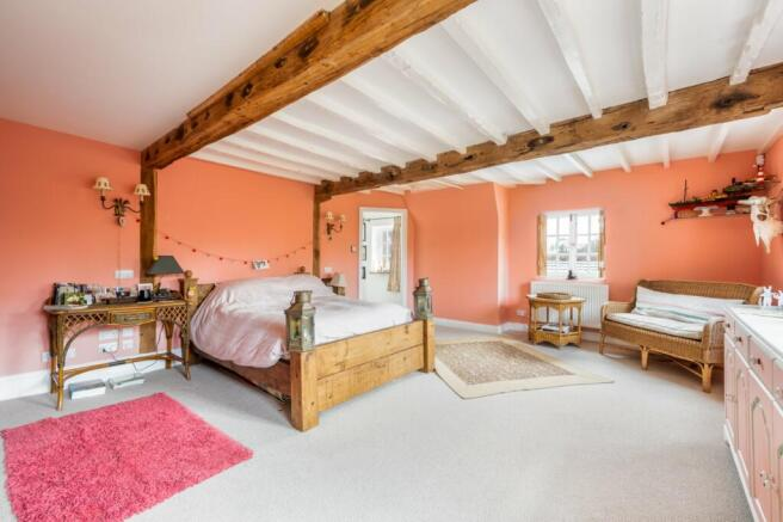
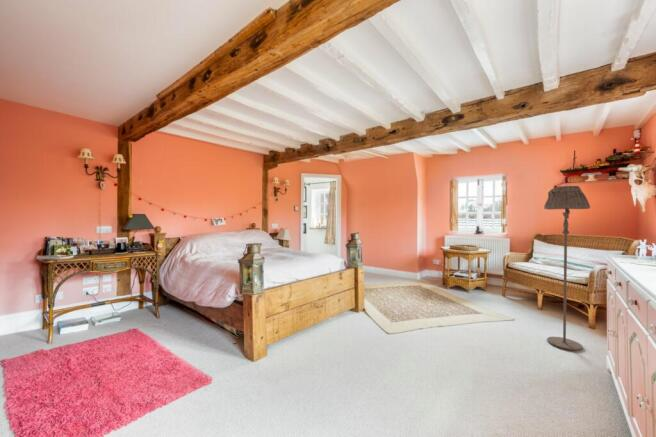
+ floor lamp [543,185,591,352]
